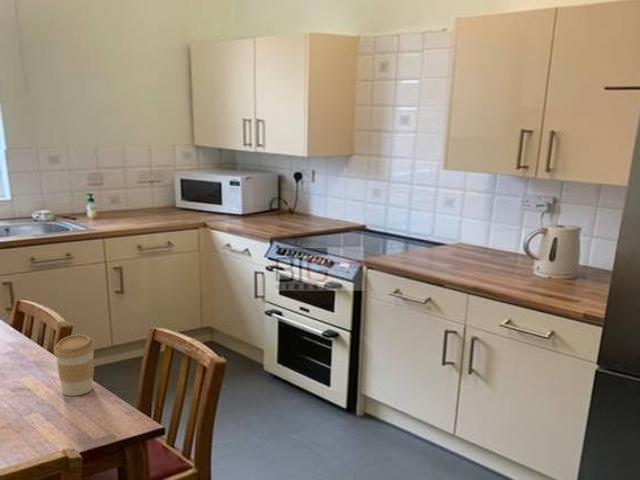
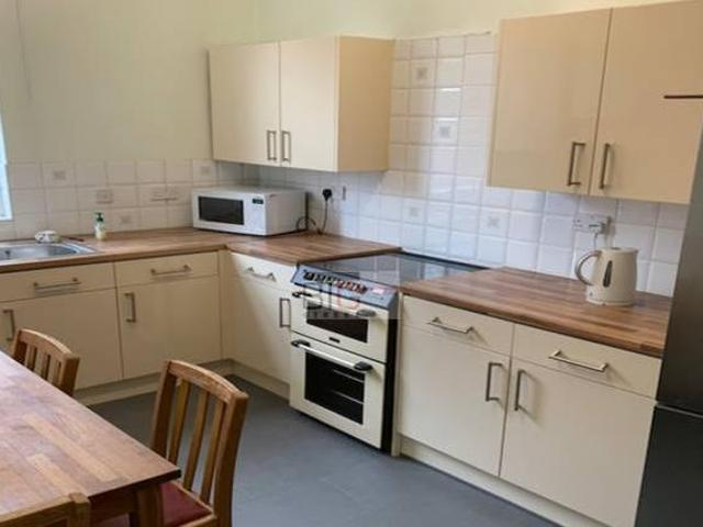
- coffee cup [53,334,96,397]
